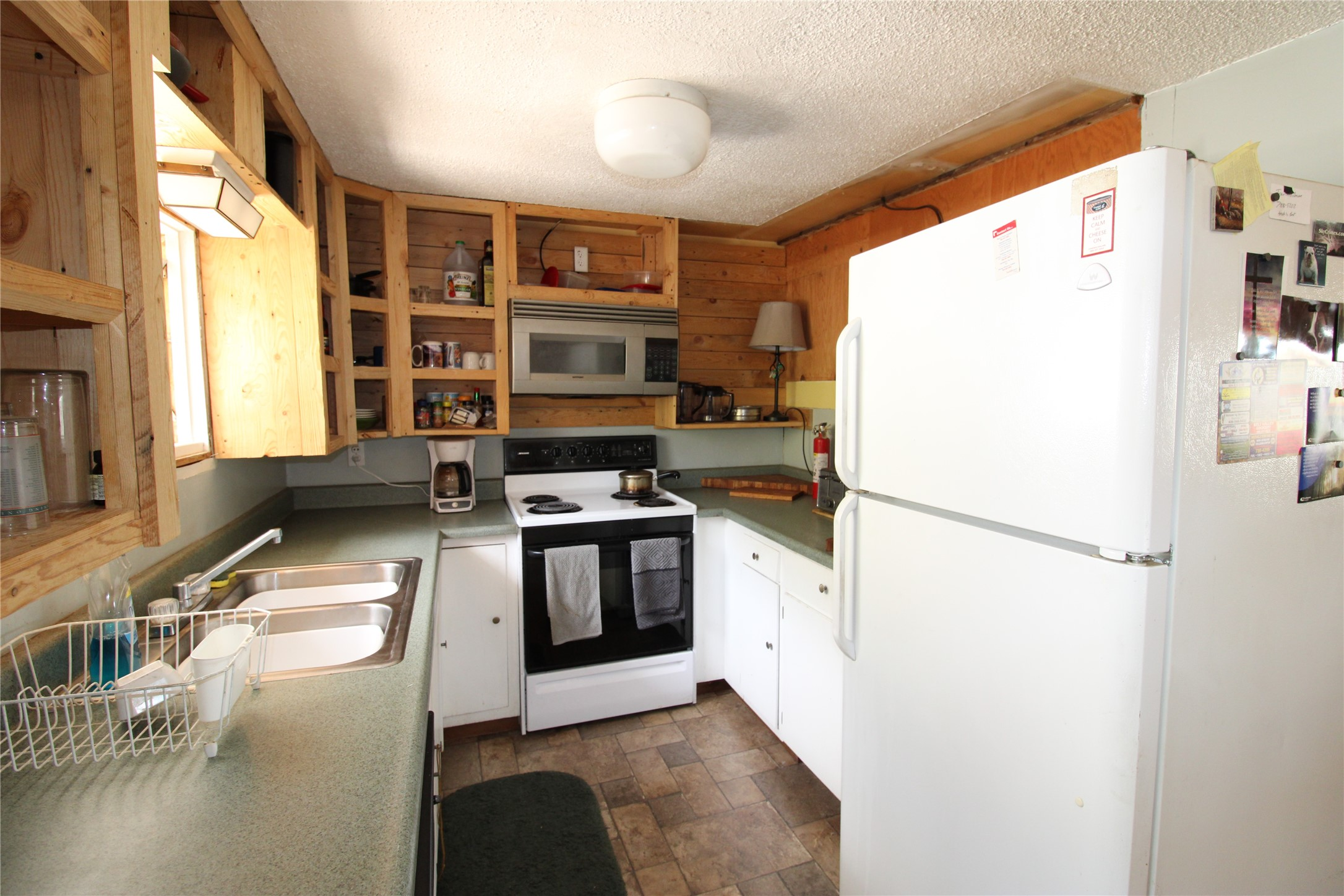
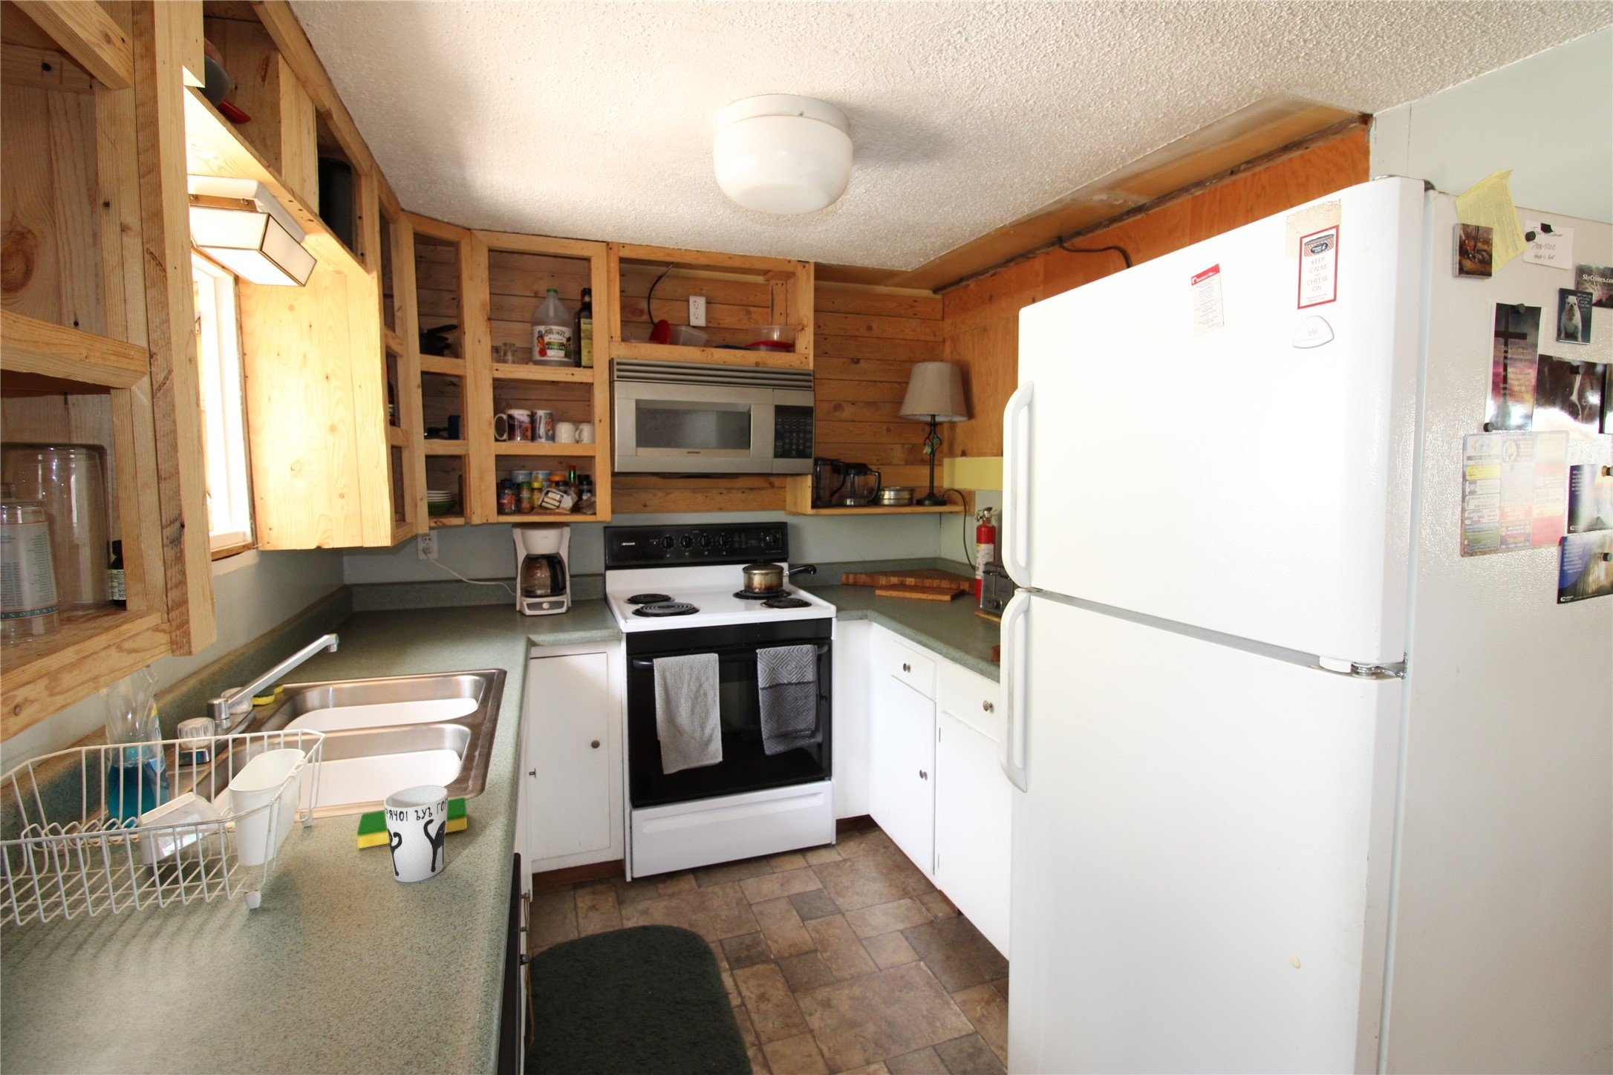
+ dish sponge [356,797,468,849]
+ cup [383,785,449,883]
